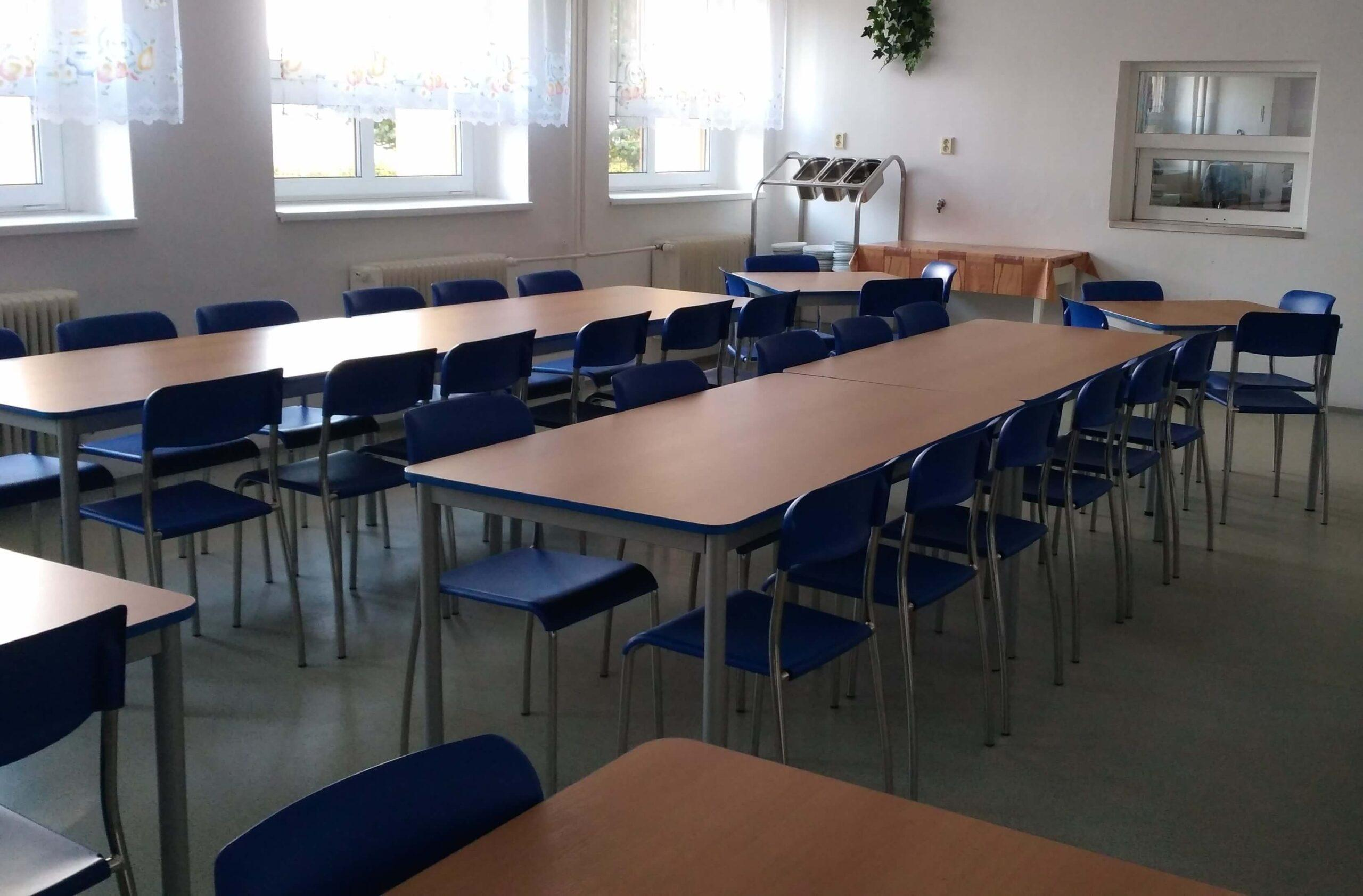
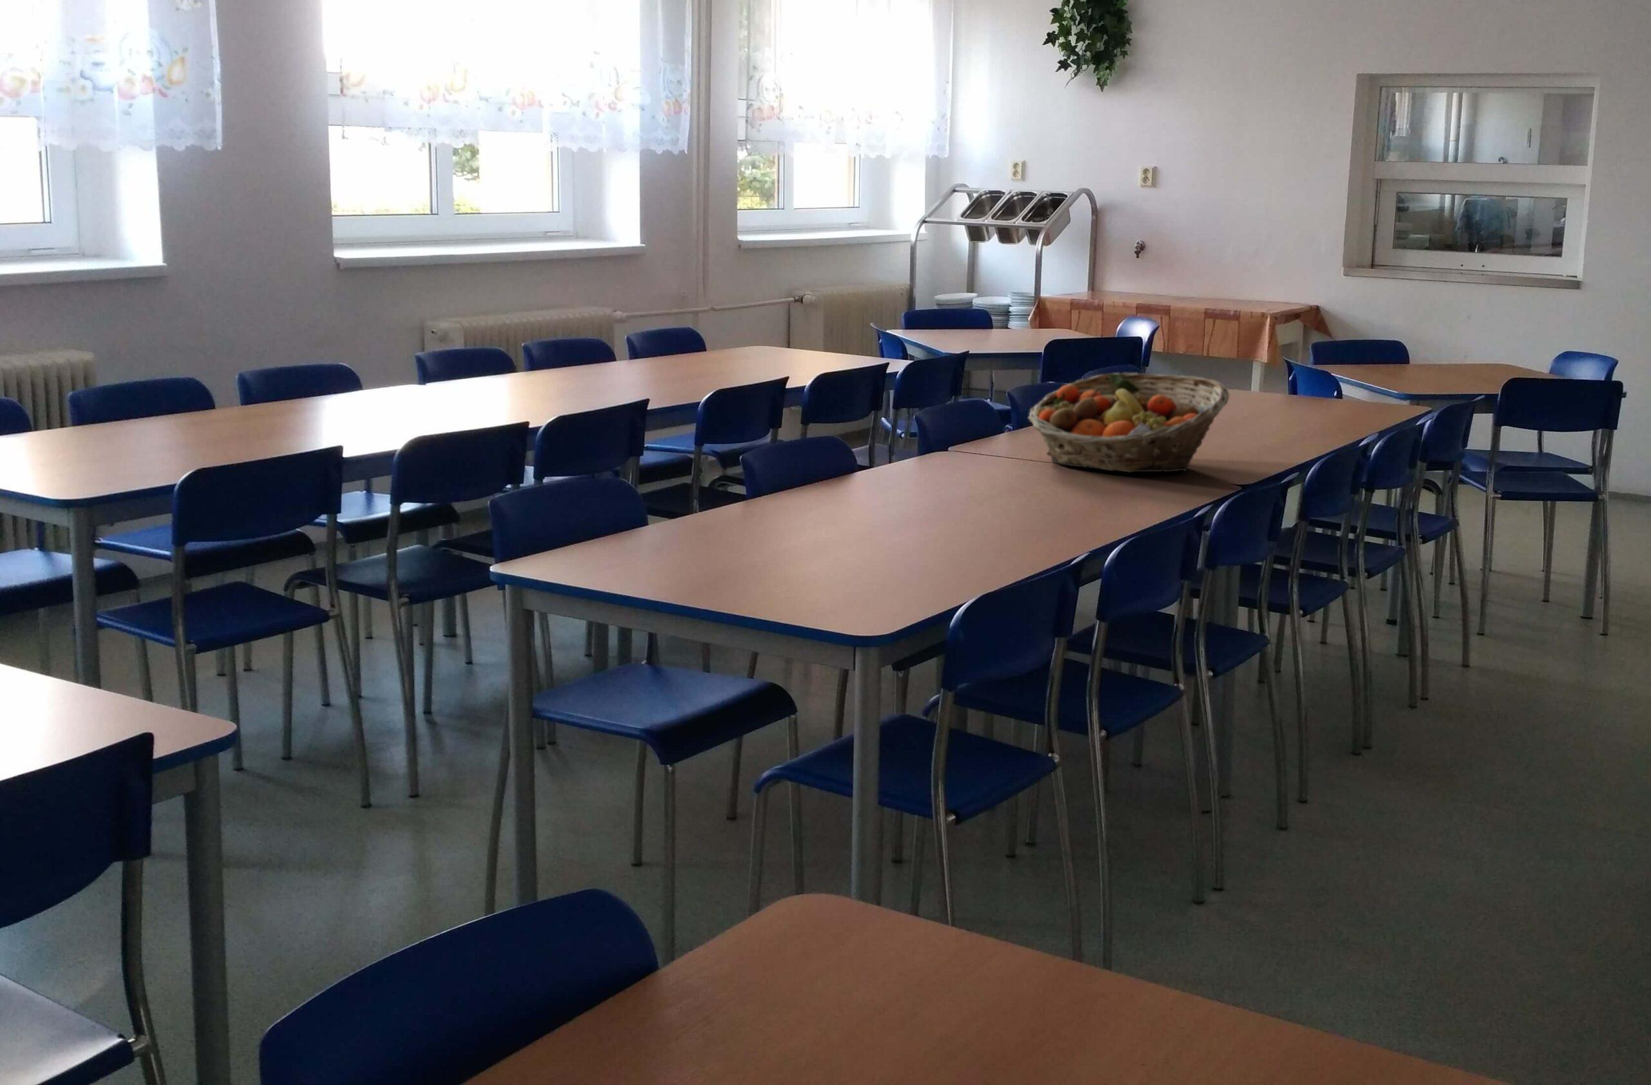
+ fruit basket [1027,372,1229,473]
